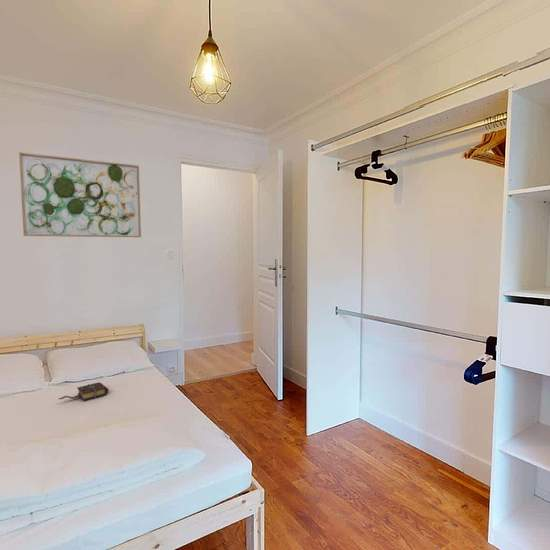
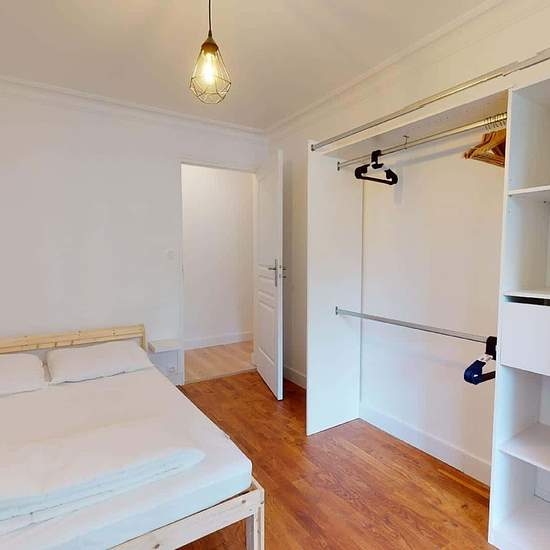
- wall art [18,151,142,238]
- book [58,382,109,401]
